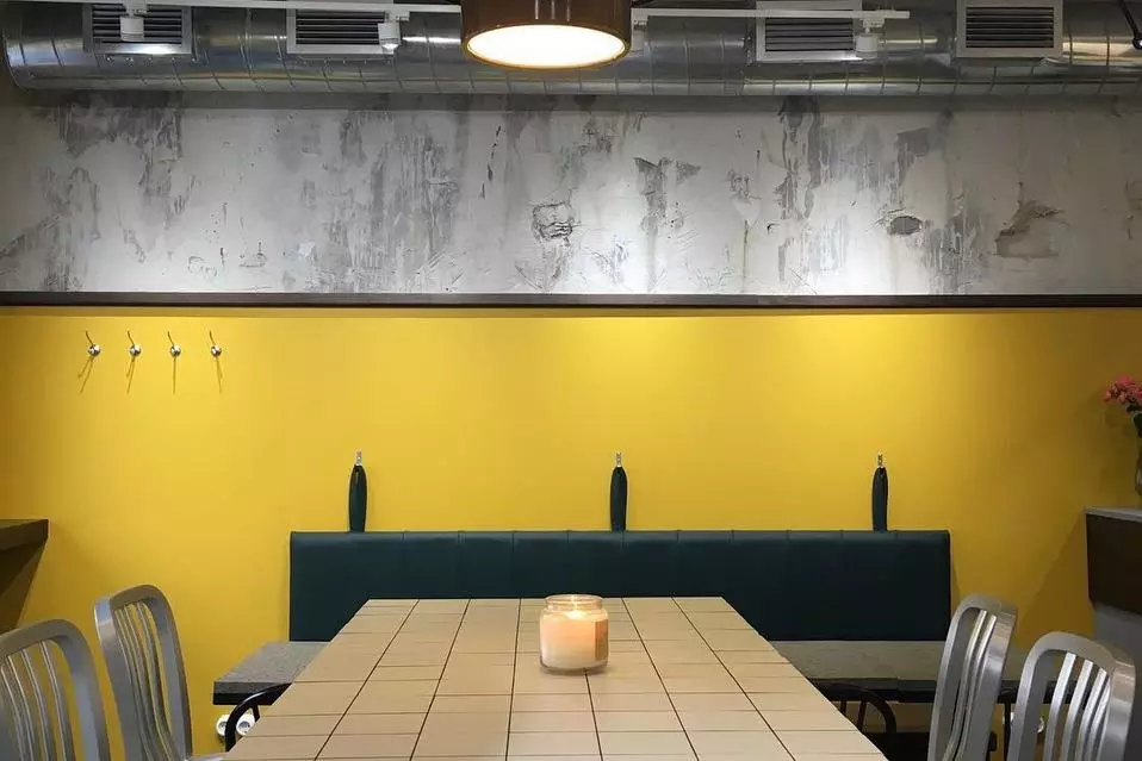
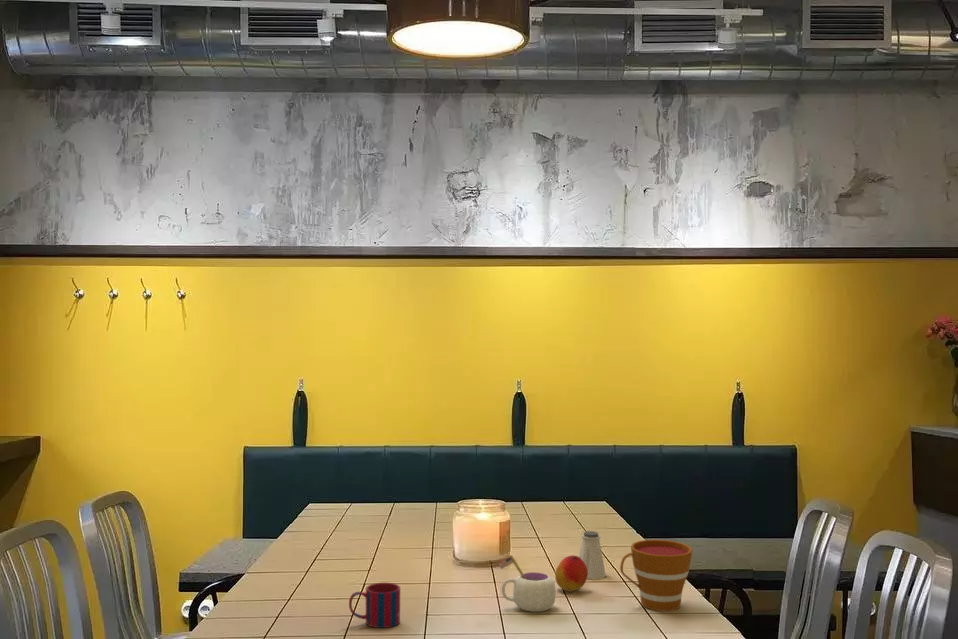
+ peach [554,554,588,593]
+ mug [497,554,557,613]
+ cup [619,539,694,612]
+ mug [348,582,401,629]
+ saltshaker [578,530,607,580]
